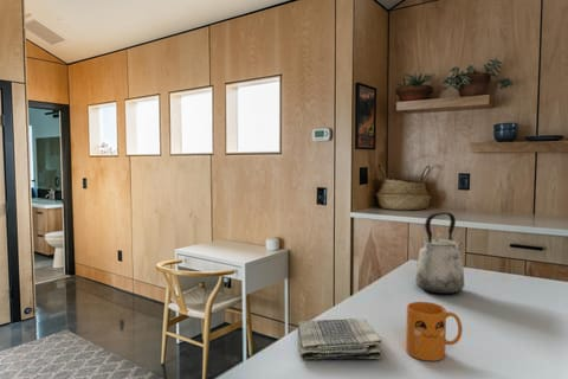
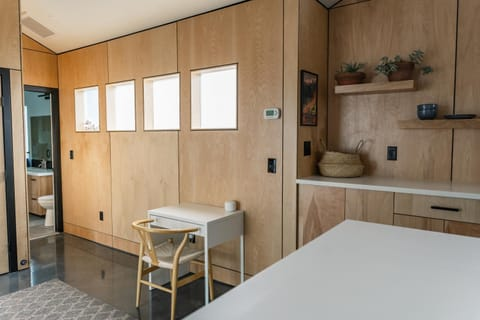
- dish towel [296,317,383,361]
- kettle [414,211,465,295]
- mug [405,301,464,362]
